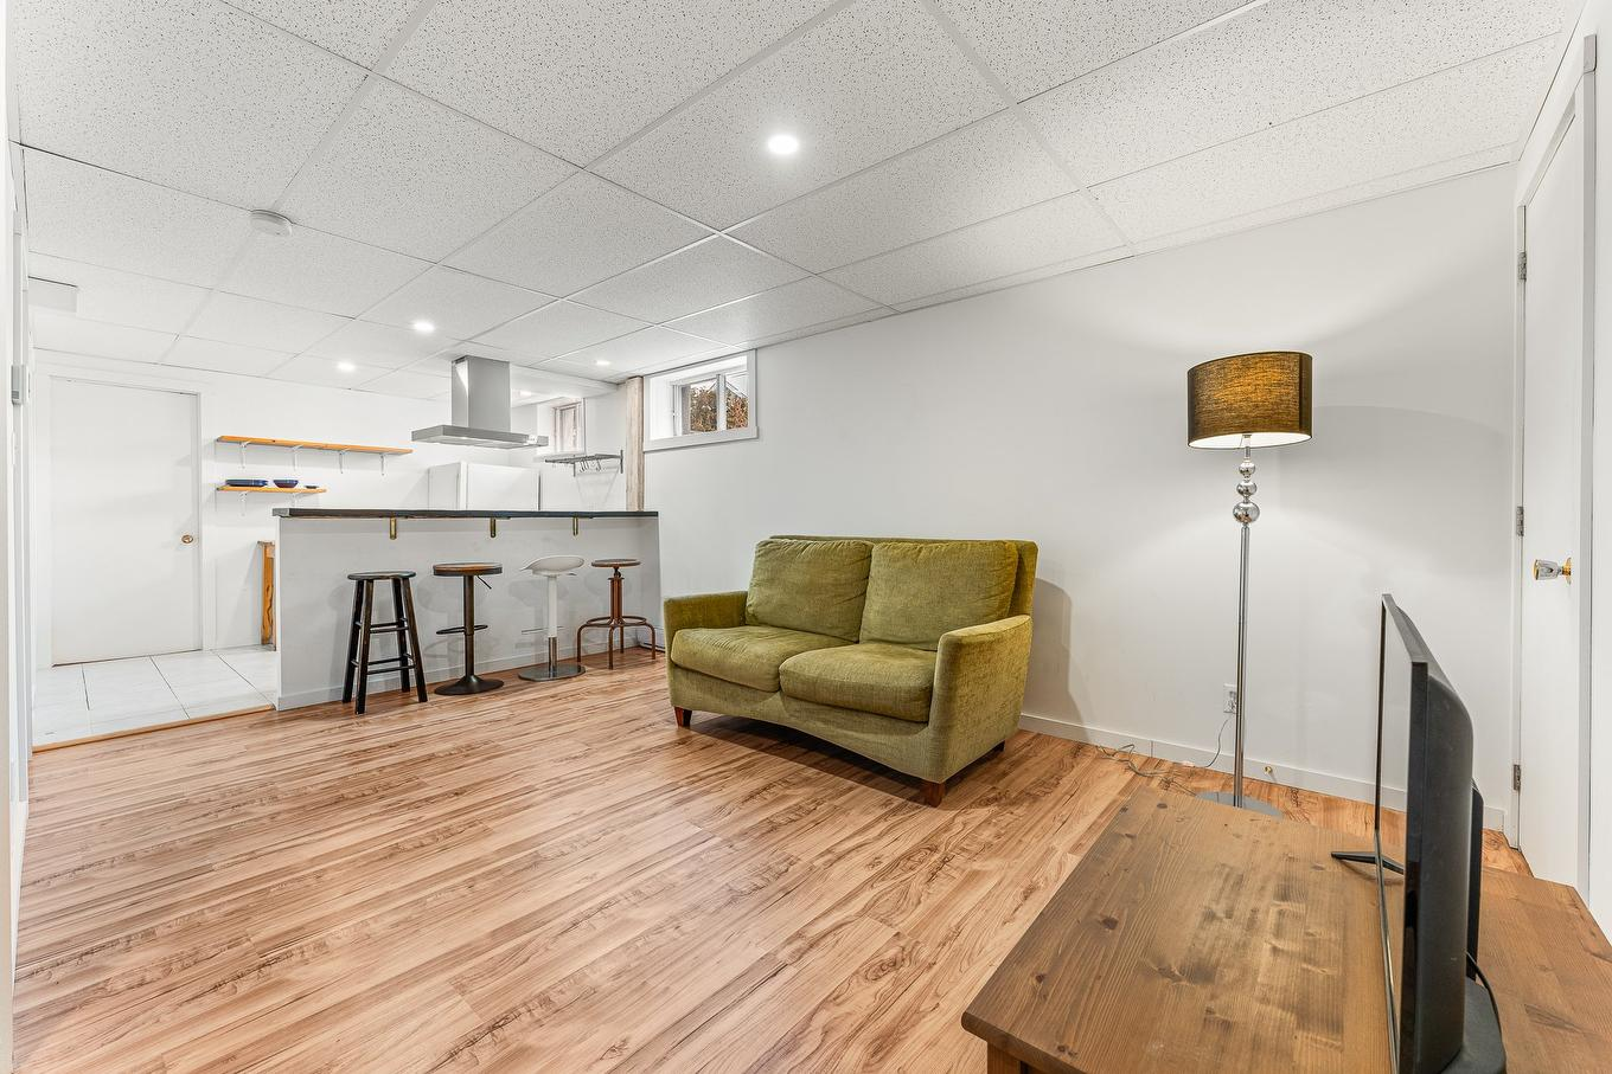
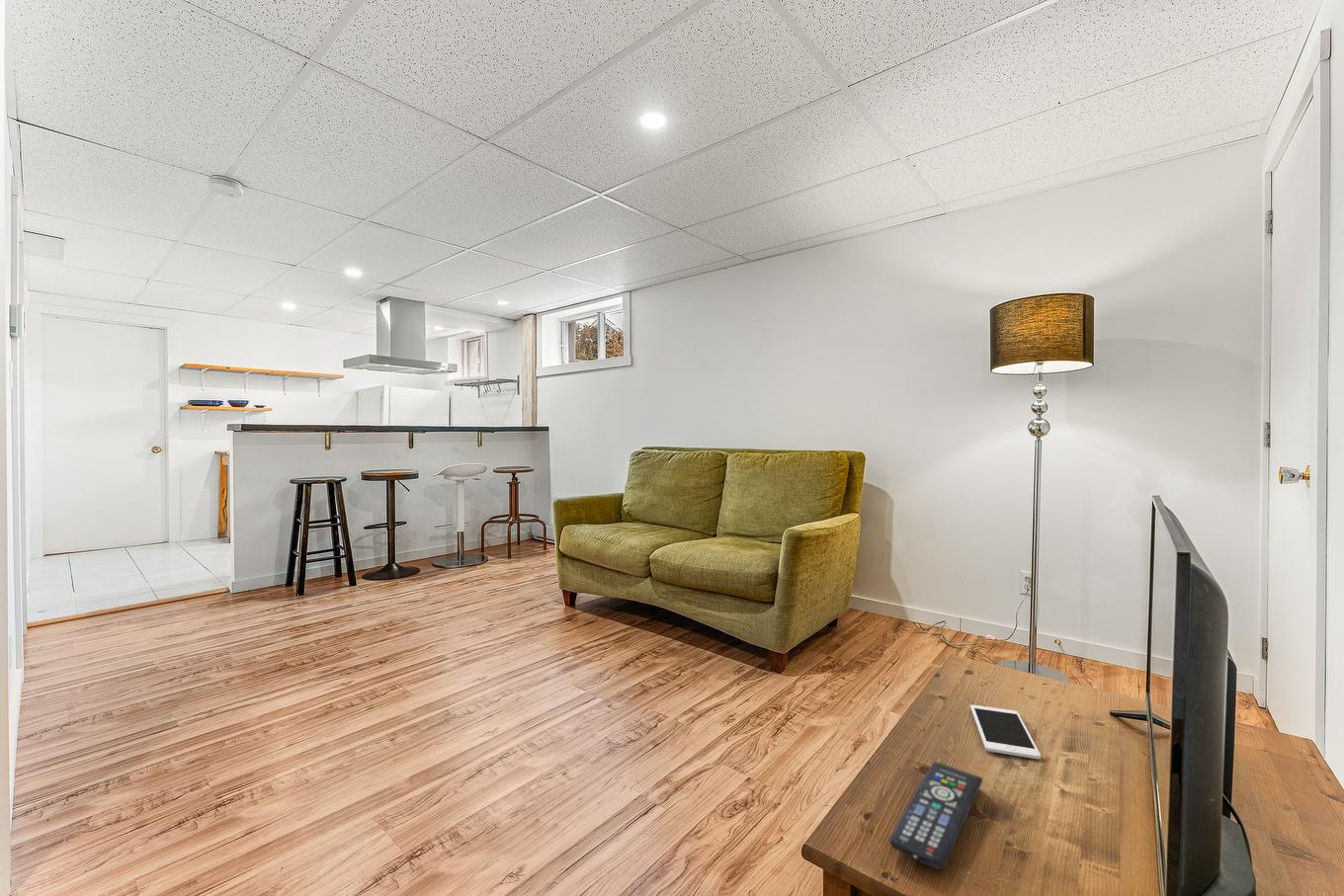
+ remote control [888,761,983,871]
+ cell phone [969,704,1042,760]
